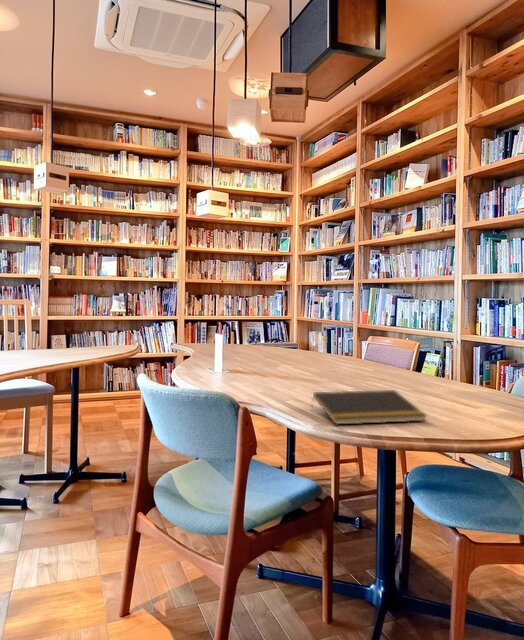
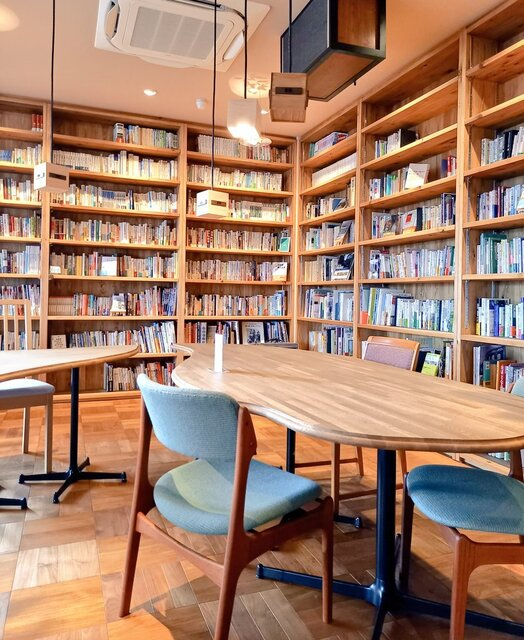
- notepad [310,389,428,426]
